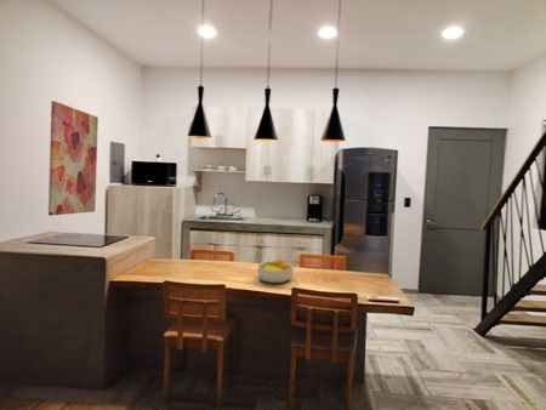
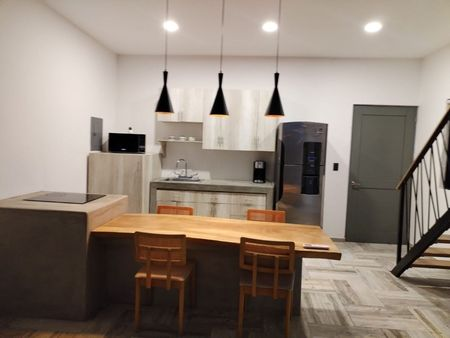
- wall art [47,99,99,217]
- fruit bowl [256,257,295,284]
